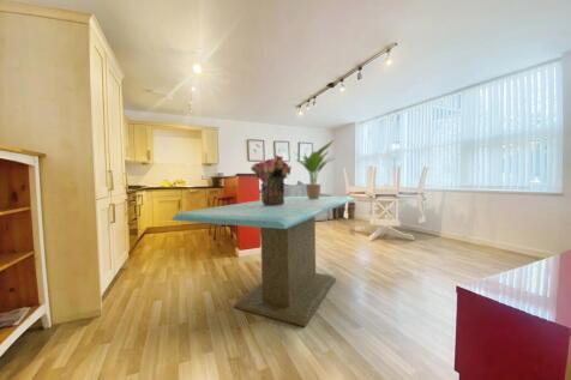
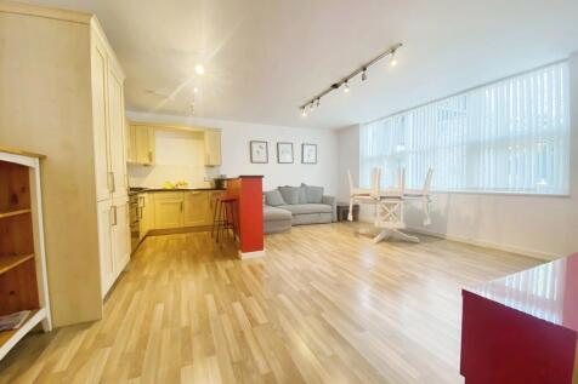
- potted plant [294,138,335,199]
- bouquet [250,153,293,205]
- dining table [170,195,354,328]
